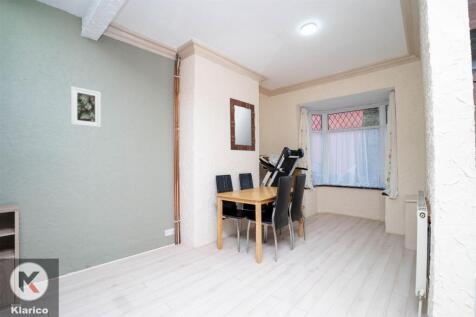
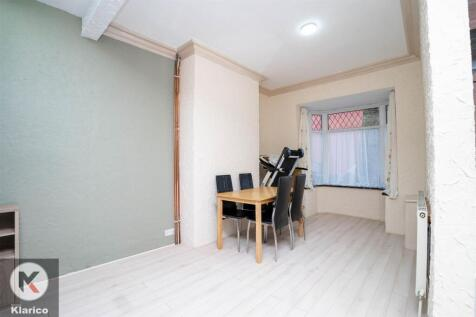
- home mirror [229,97,256,152]
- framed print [70,85,102,128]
